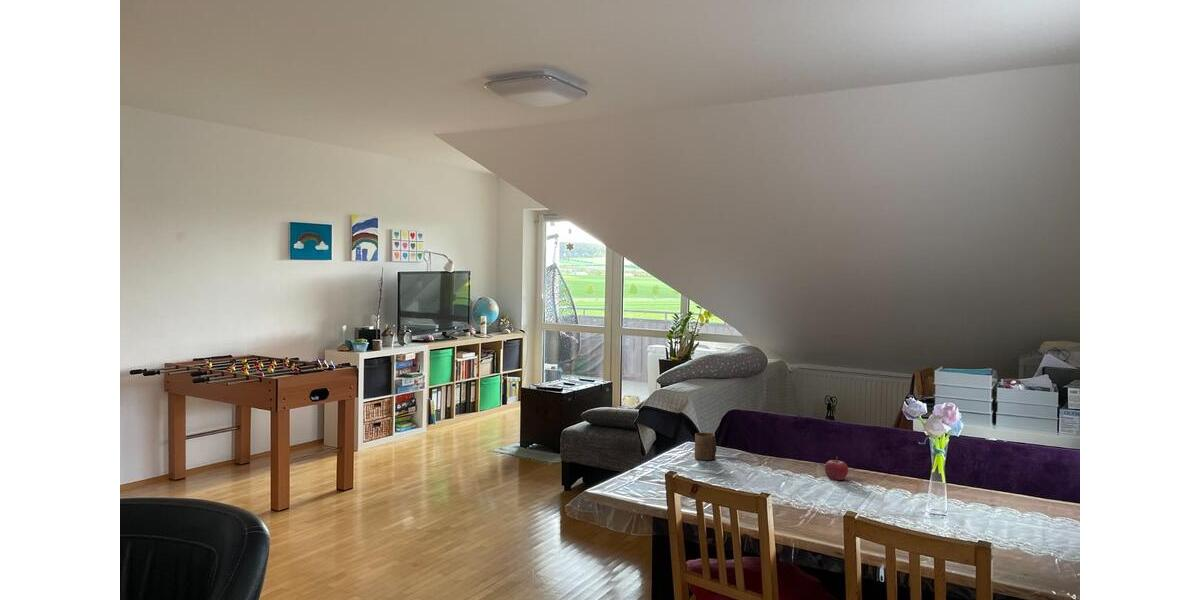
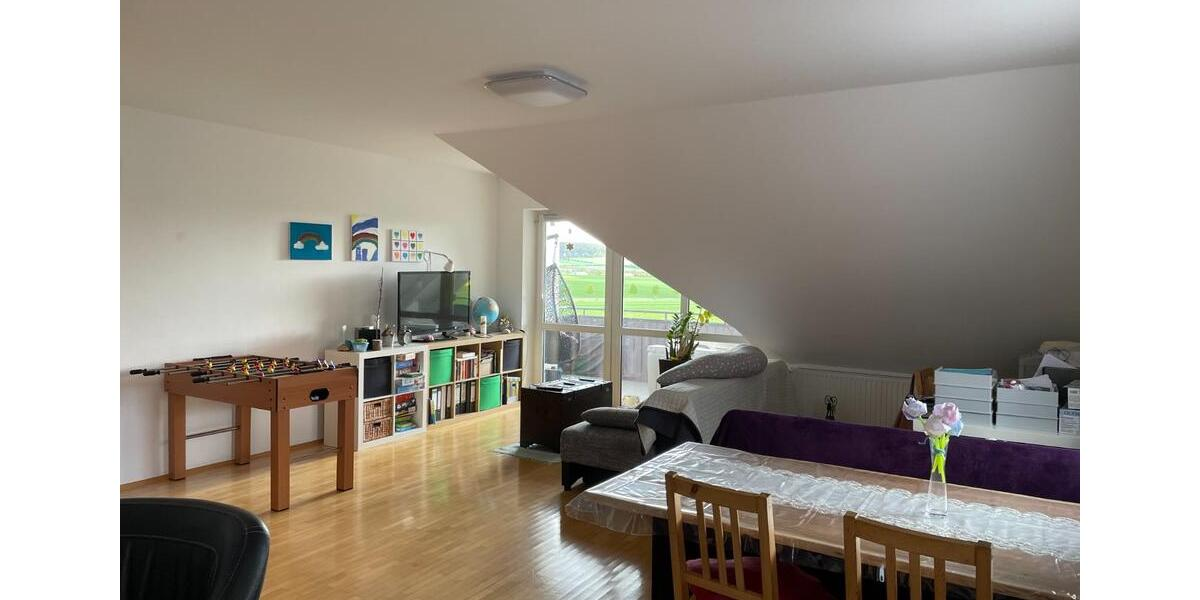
- cup [694,432,717,461]
- fruit [824,456,849,481]
